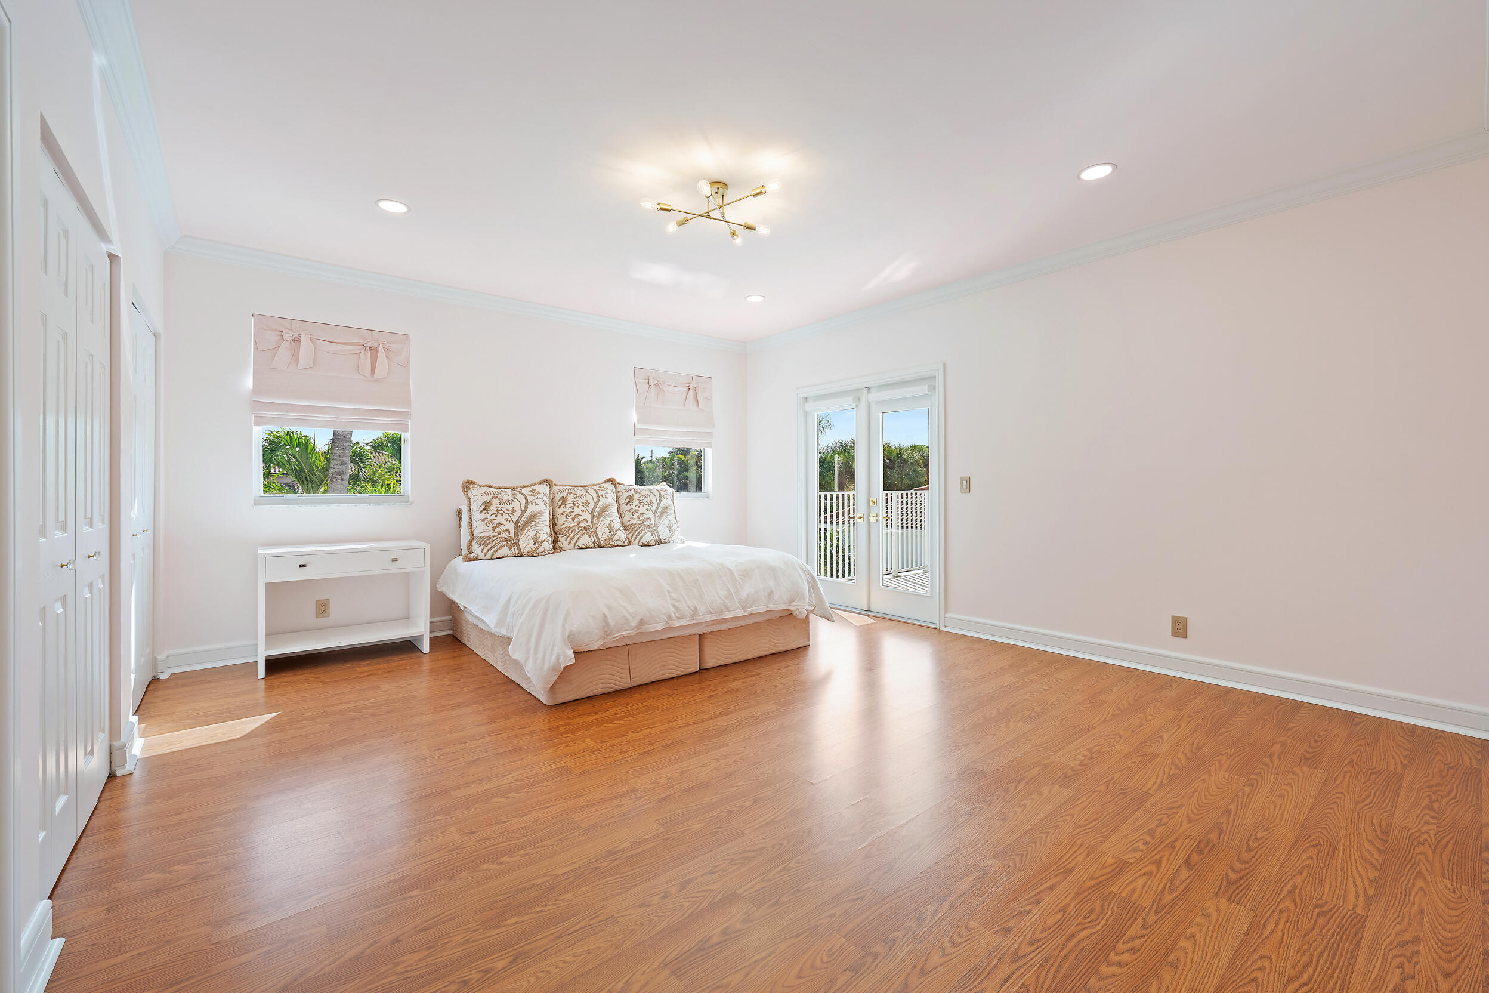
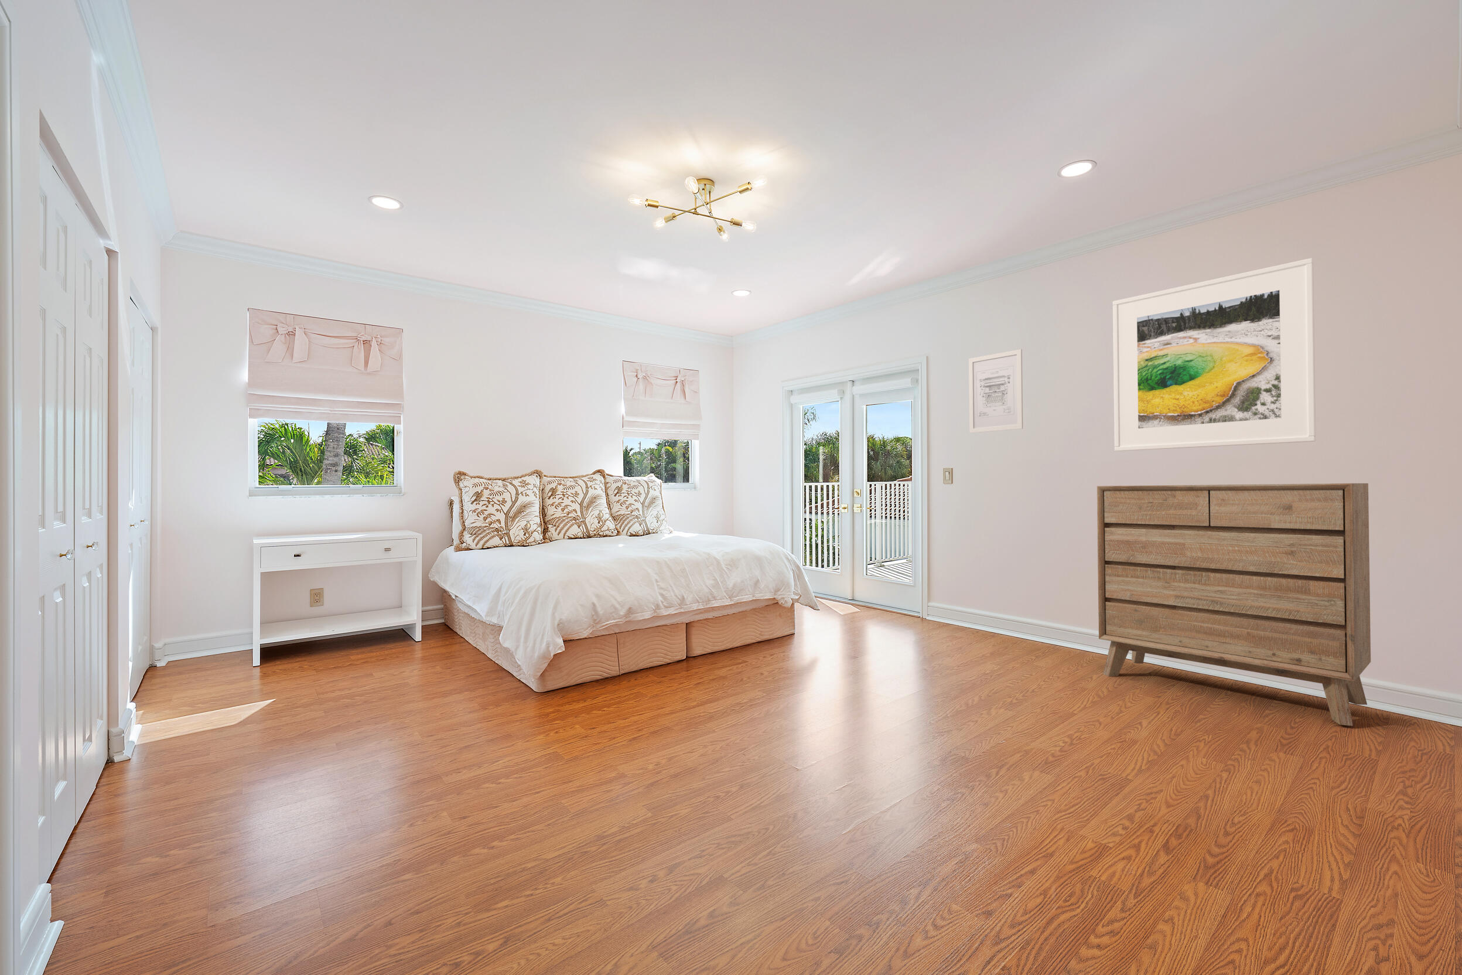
+ wall art [968,348,1024,433]
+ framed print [1113,258,1316,452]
+ dresser [1096,483,1372,727]
